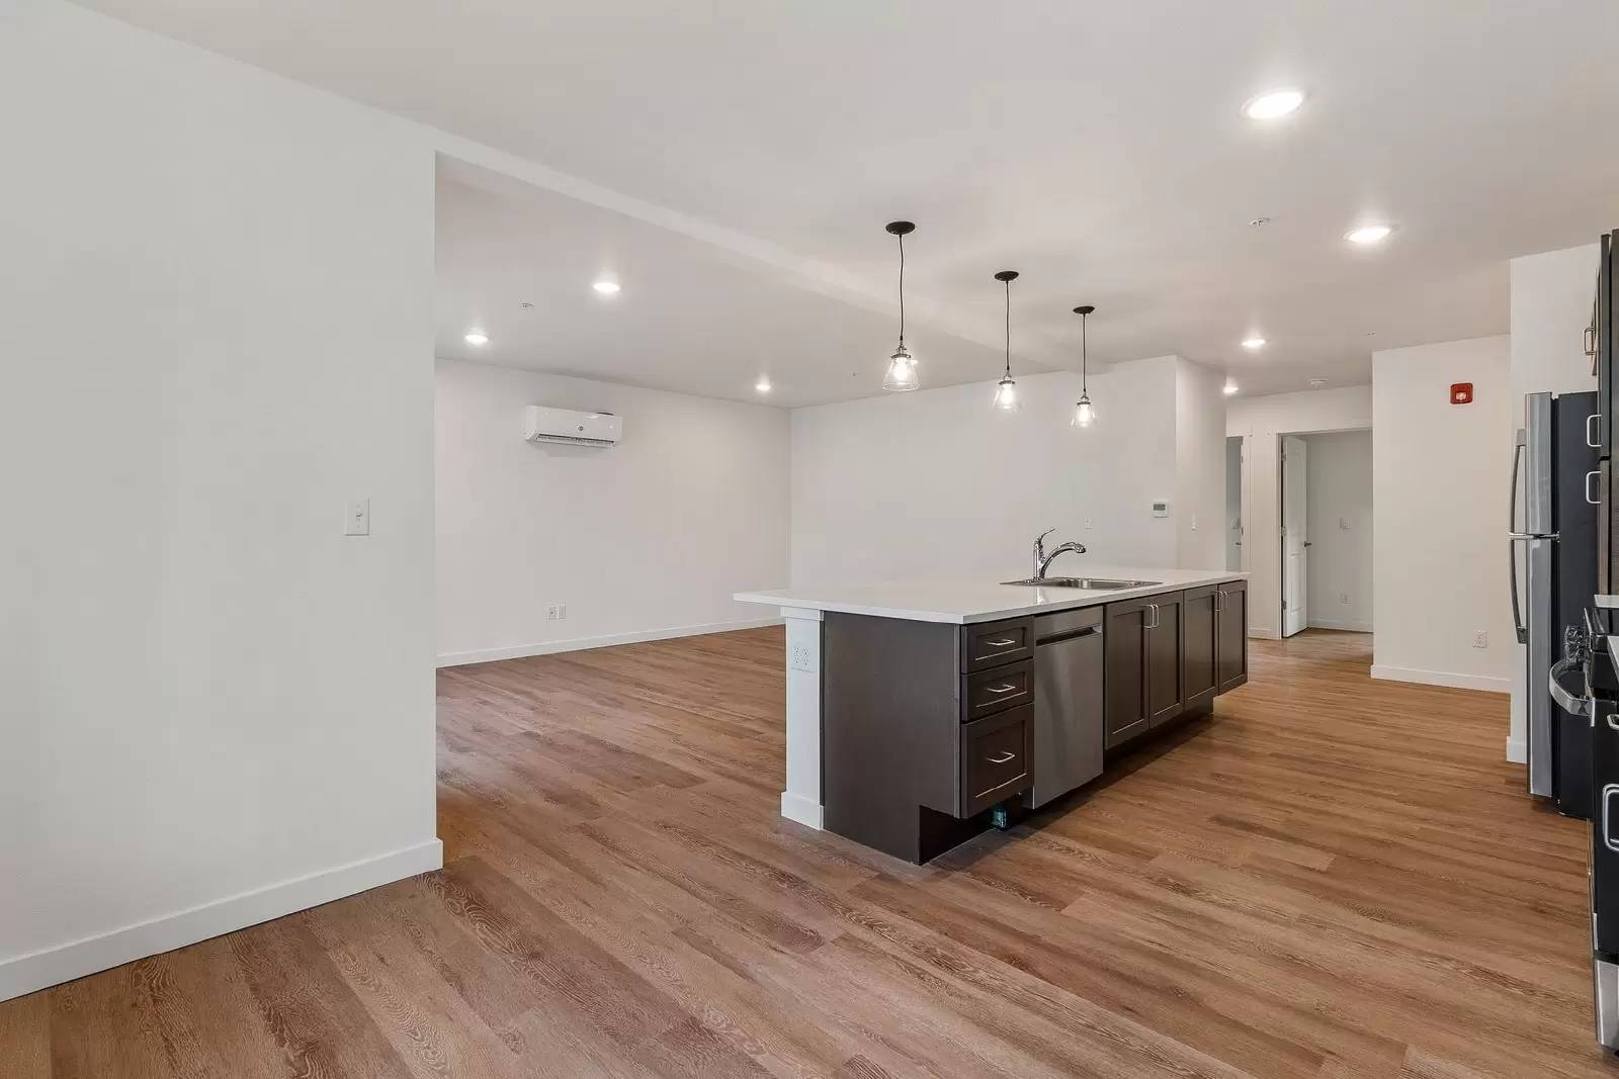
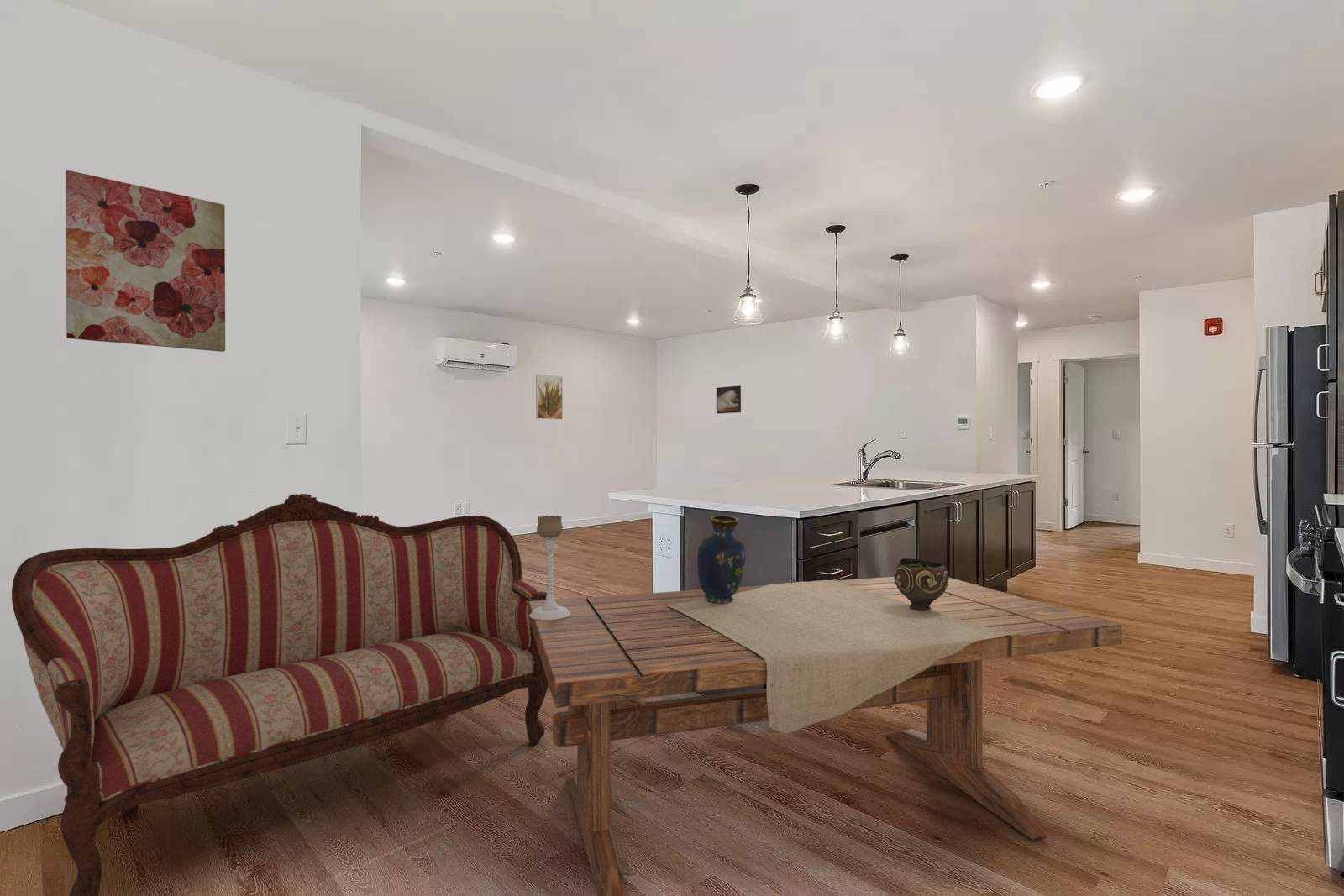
+ settee [11,493,549,896]
+ candle holder [529,515,570,620]
+ vase [696,515,747,604]
+ bowl [893,558,949,611]
+ wall art [65,169,226,353]
+ dining table [528,576,1123,896]
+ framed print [535,374,564,420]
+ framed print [716,385,742,415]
